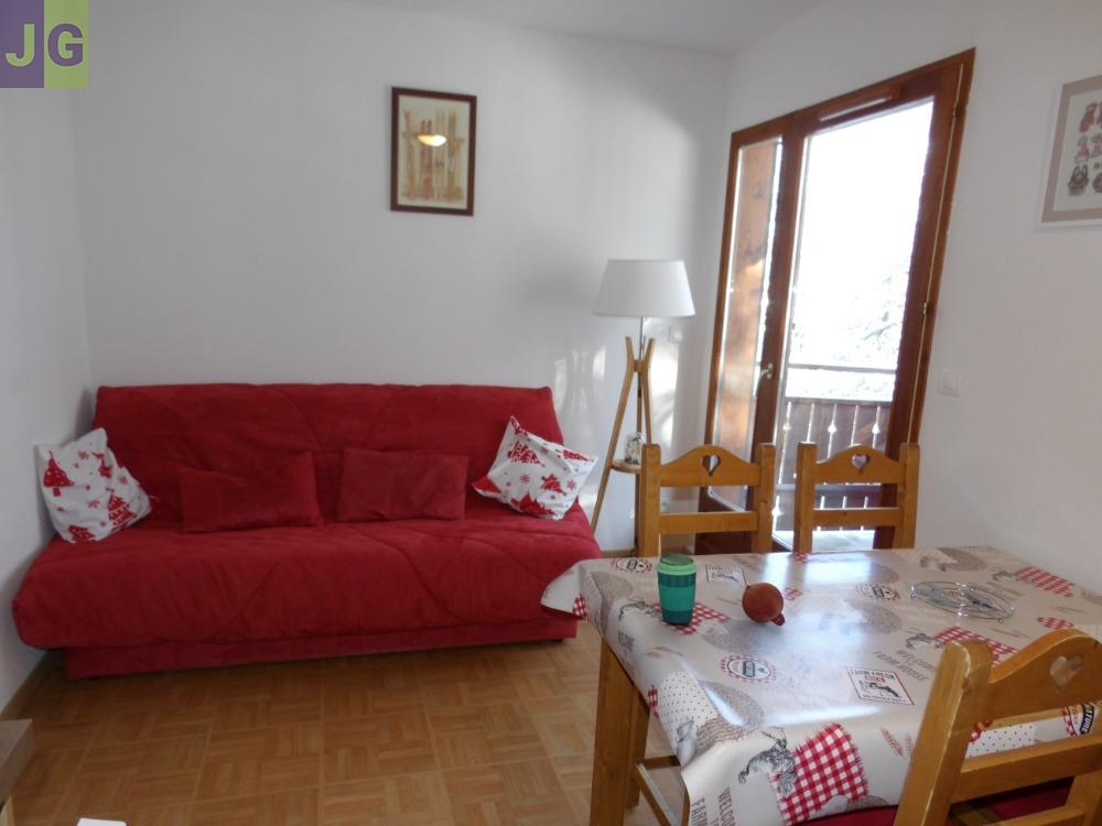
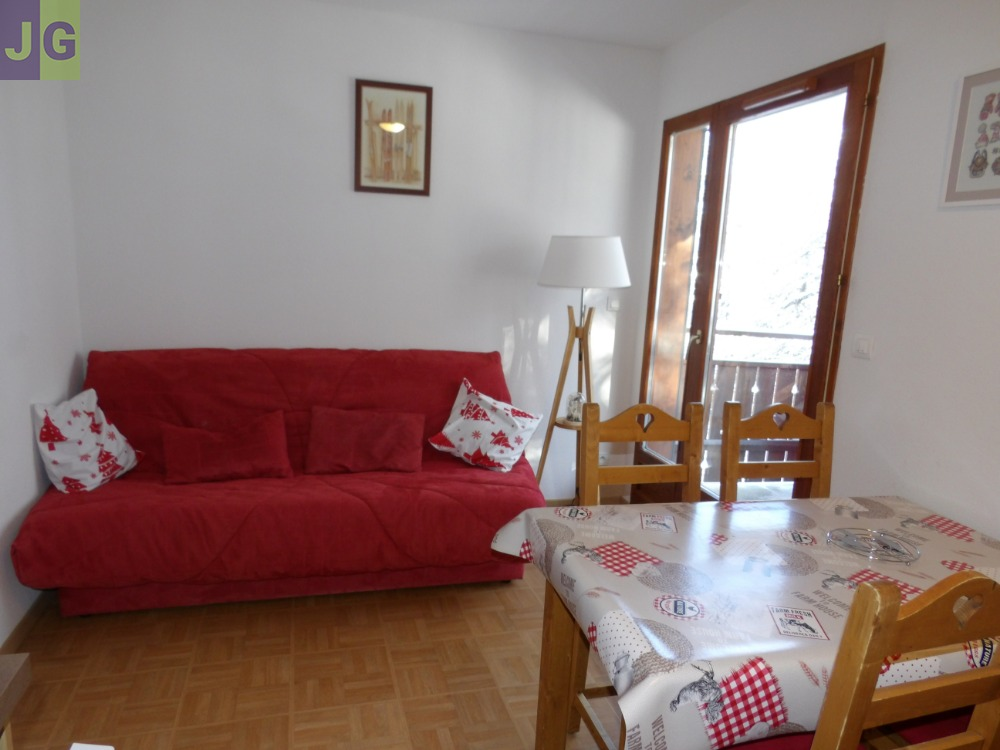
- fruit [741,582,787,627]
- cup [655,553,699,627]
